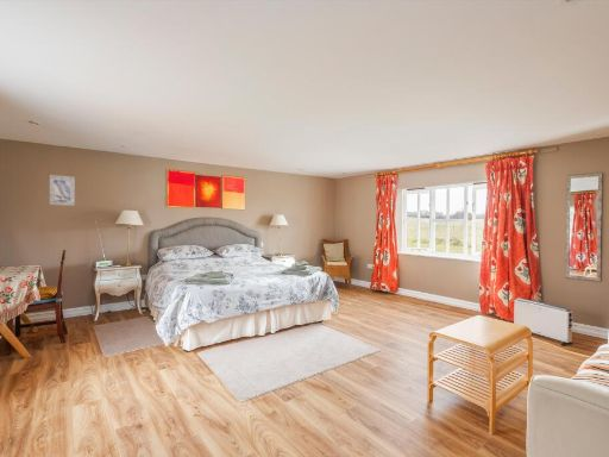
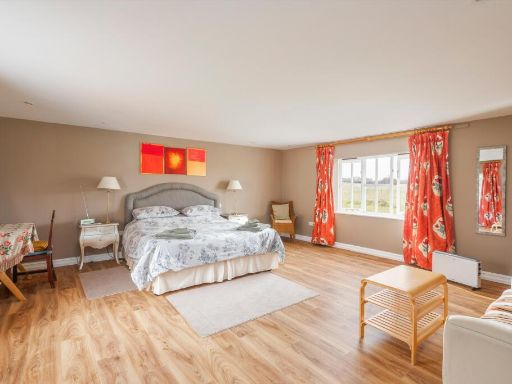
- wall art [49,174,76,207]
